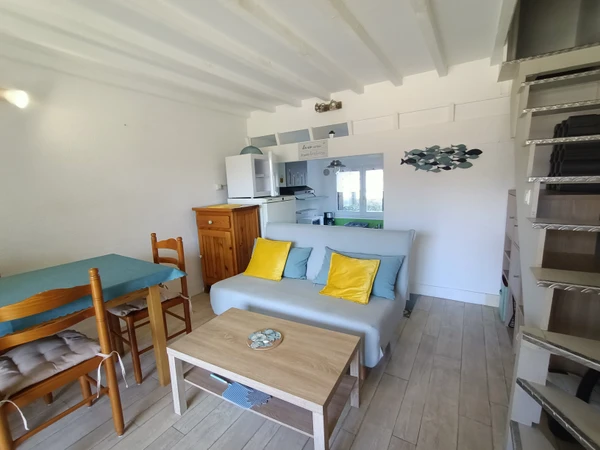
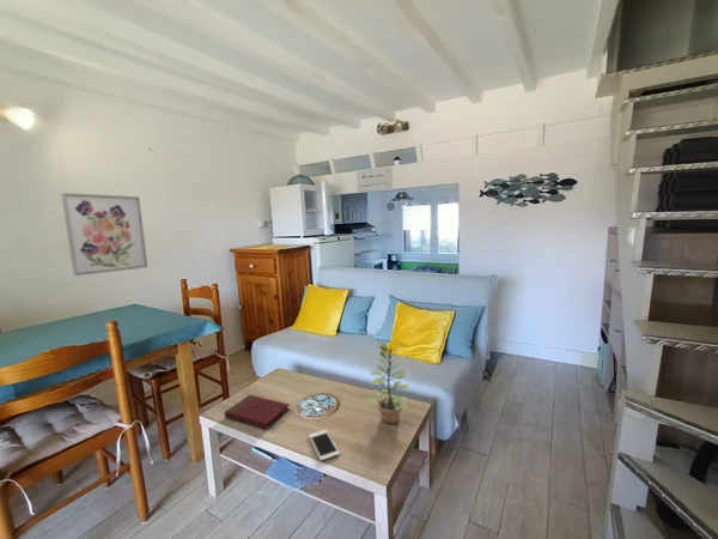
+ cell phone [308,429,341,462]
+ book [224,394,291,430]
+ plant [364,339,410,424]
+ wall art [60,192,150,277]
